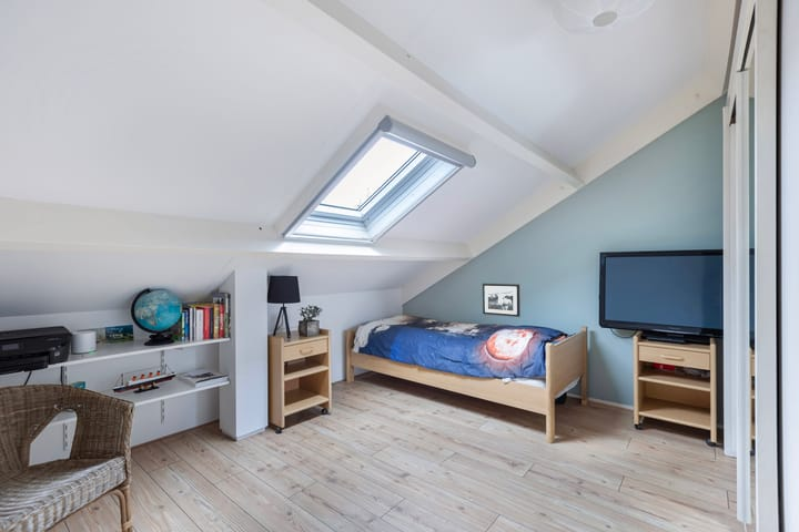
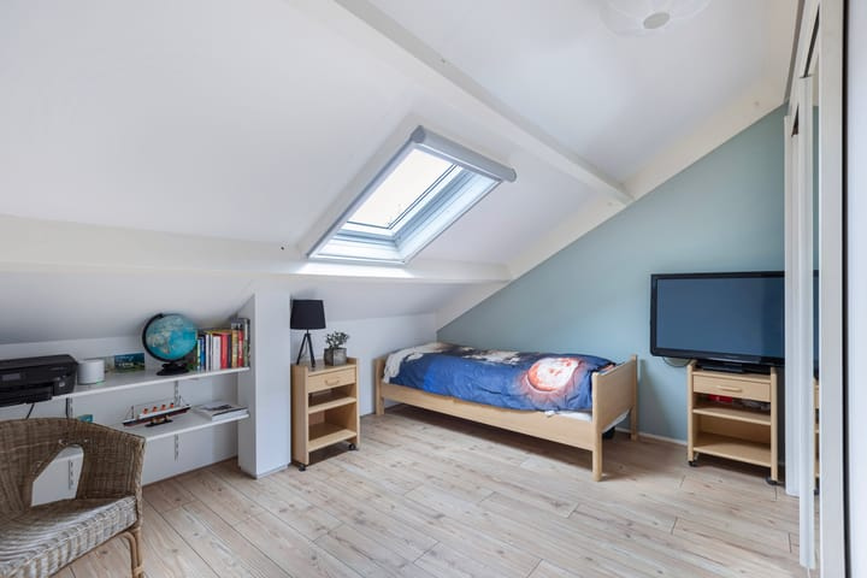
- picture frame [482,283,522,318]
